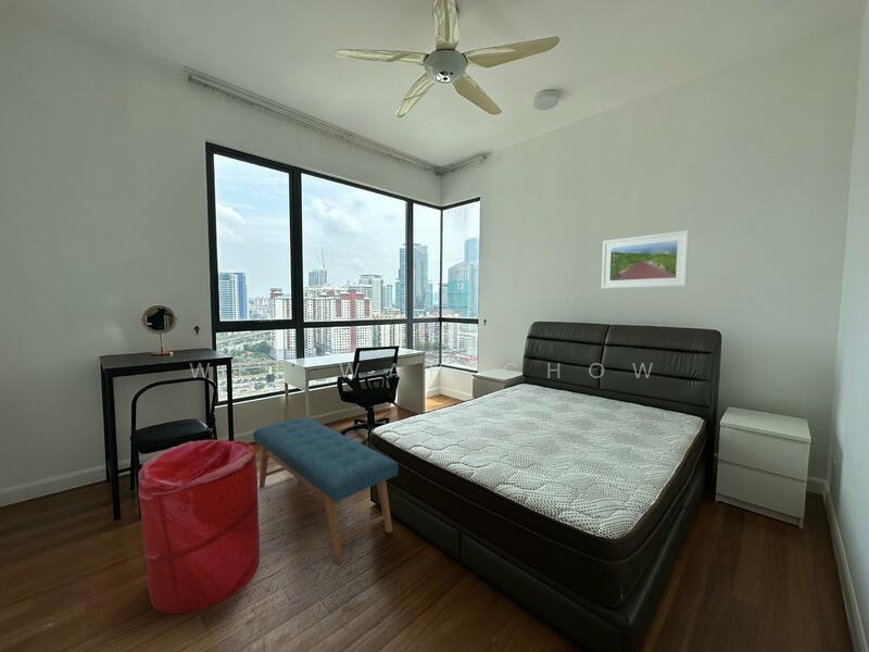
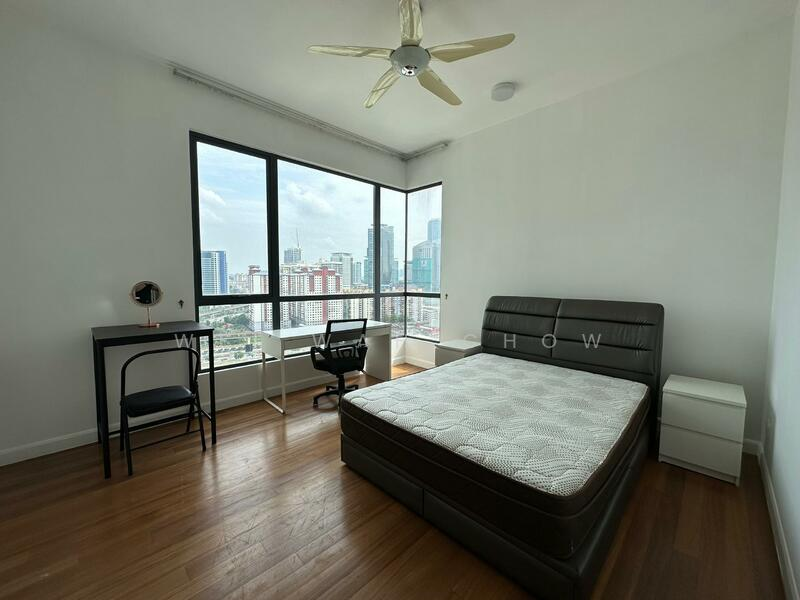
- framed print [601,229,690,290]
- bench [252,417,400,564]
- laundry hamper [137,439,261,615]
